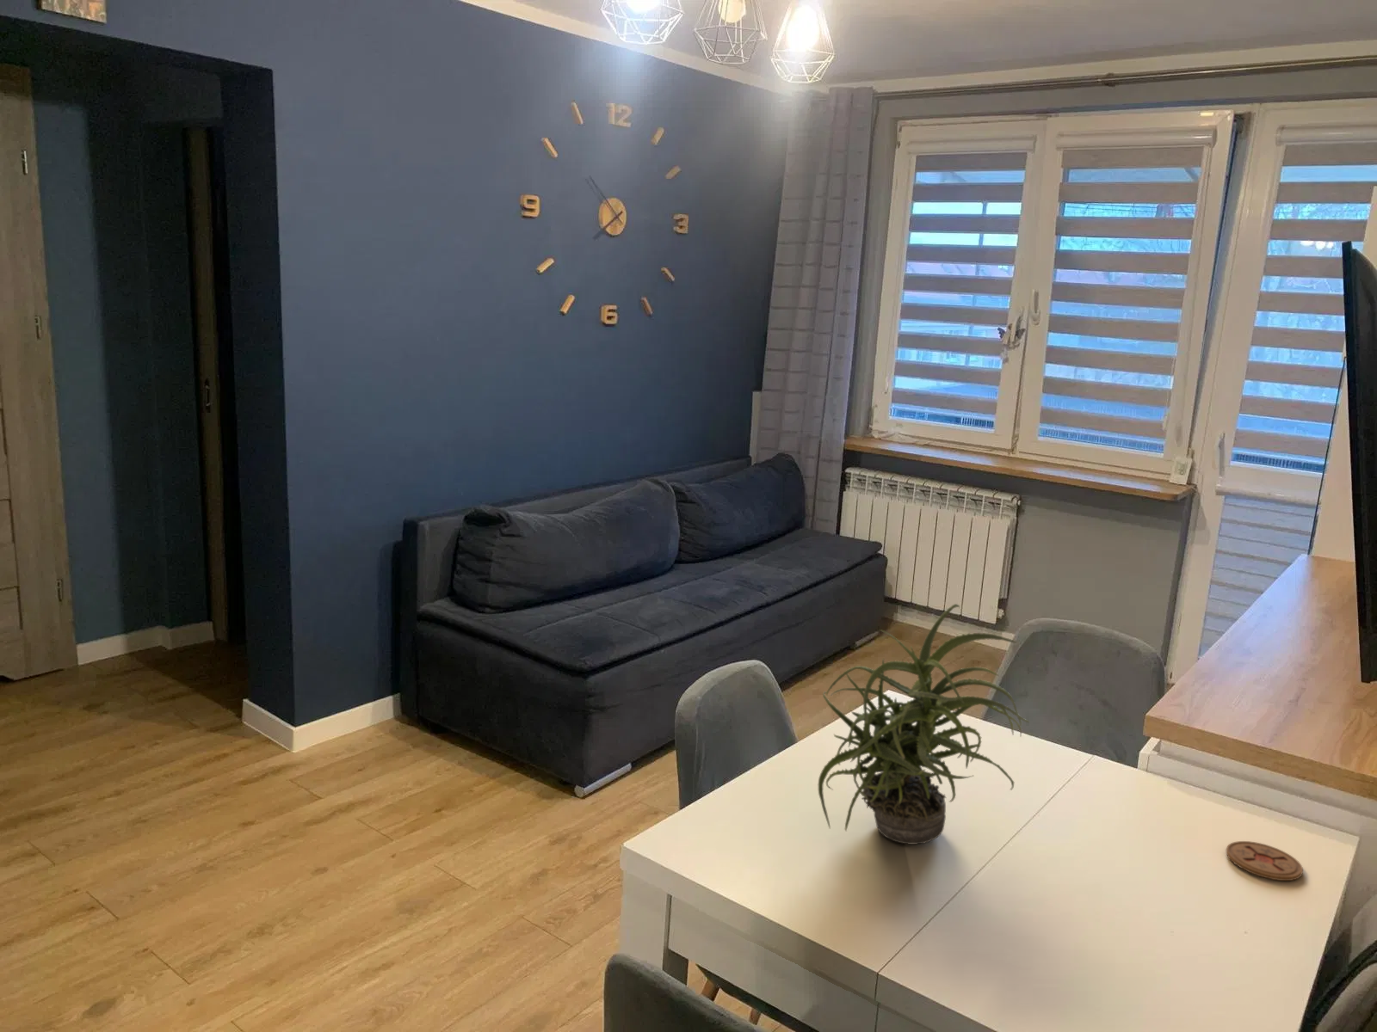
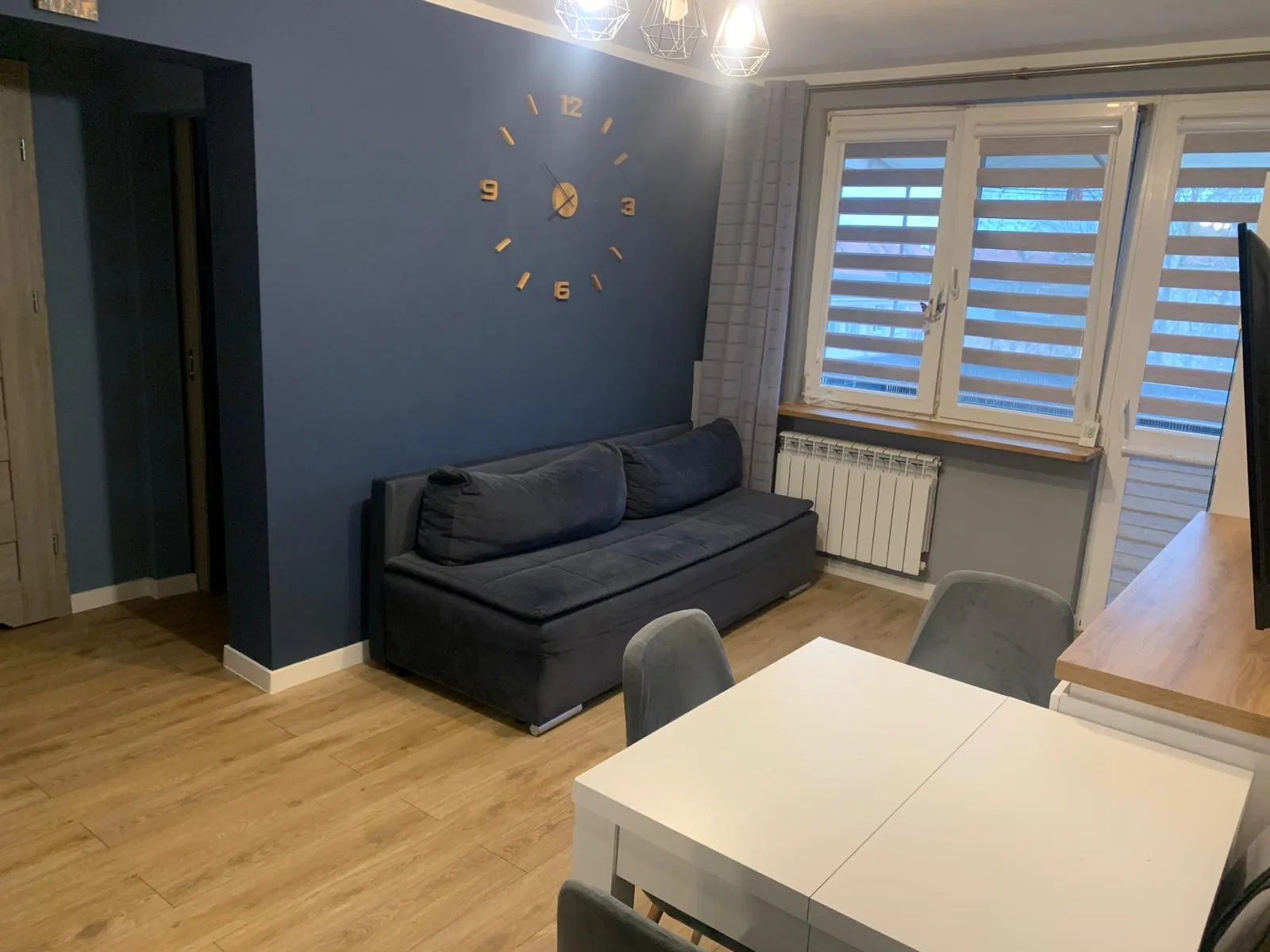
- coaster [1225,840,1304,881]
- potted plant [818,603,1031,846]
